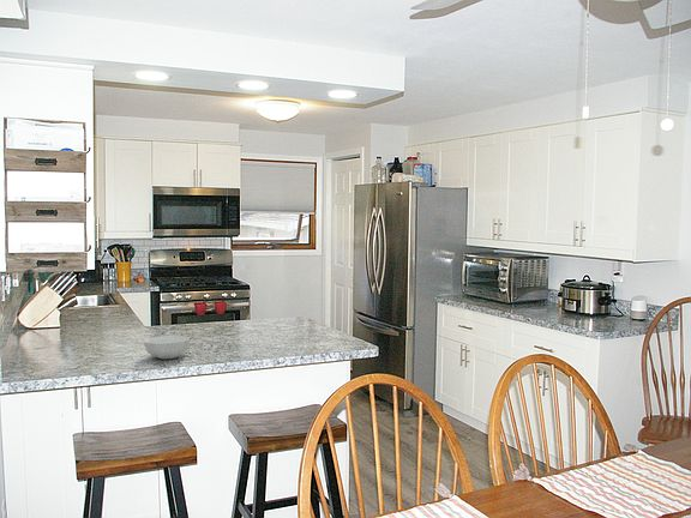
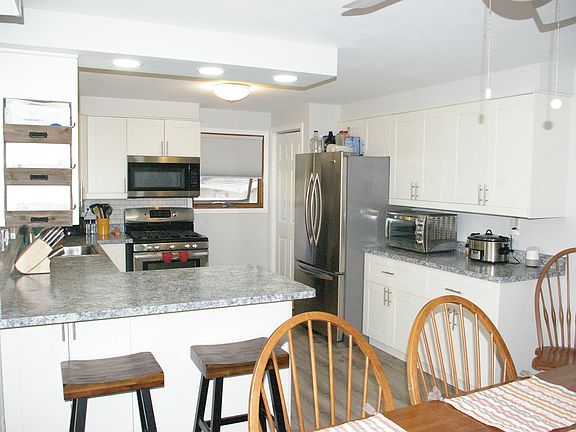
- cereal bowl [144,335,191,360]
